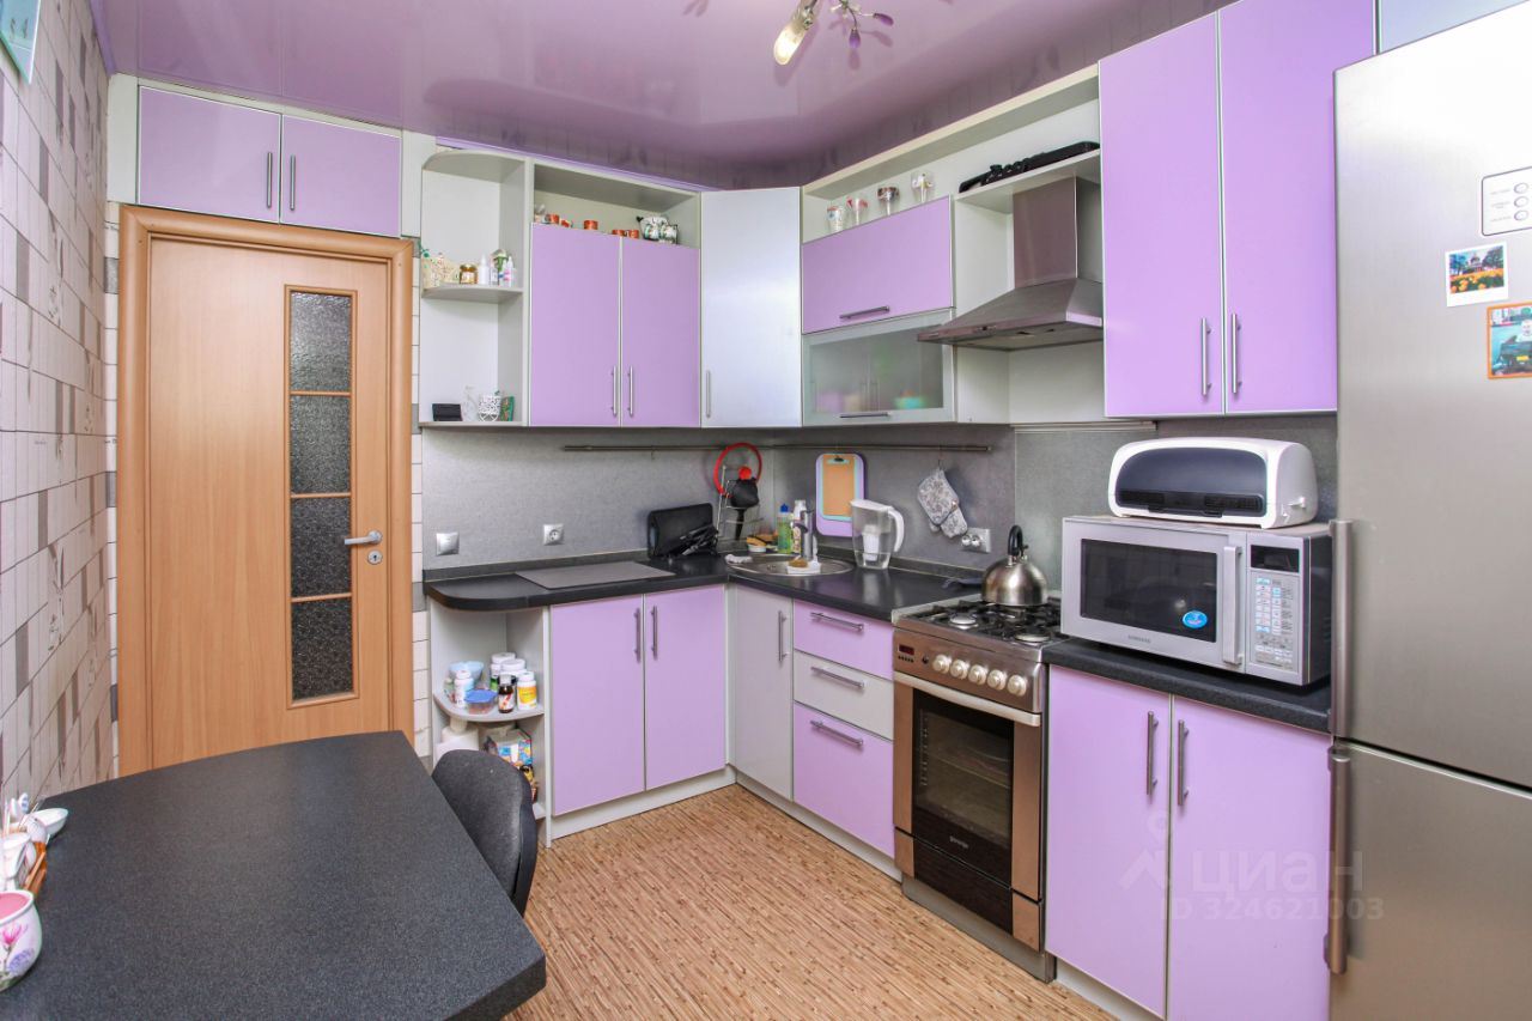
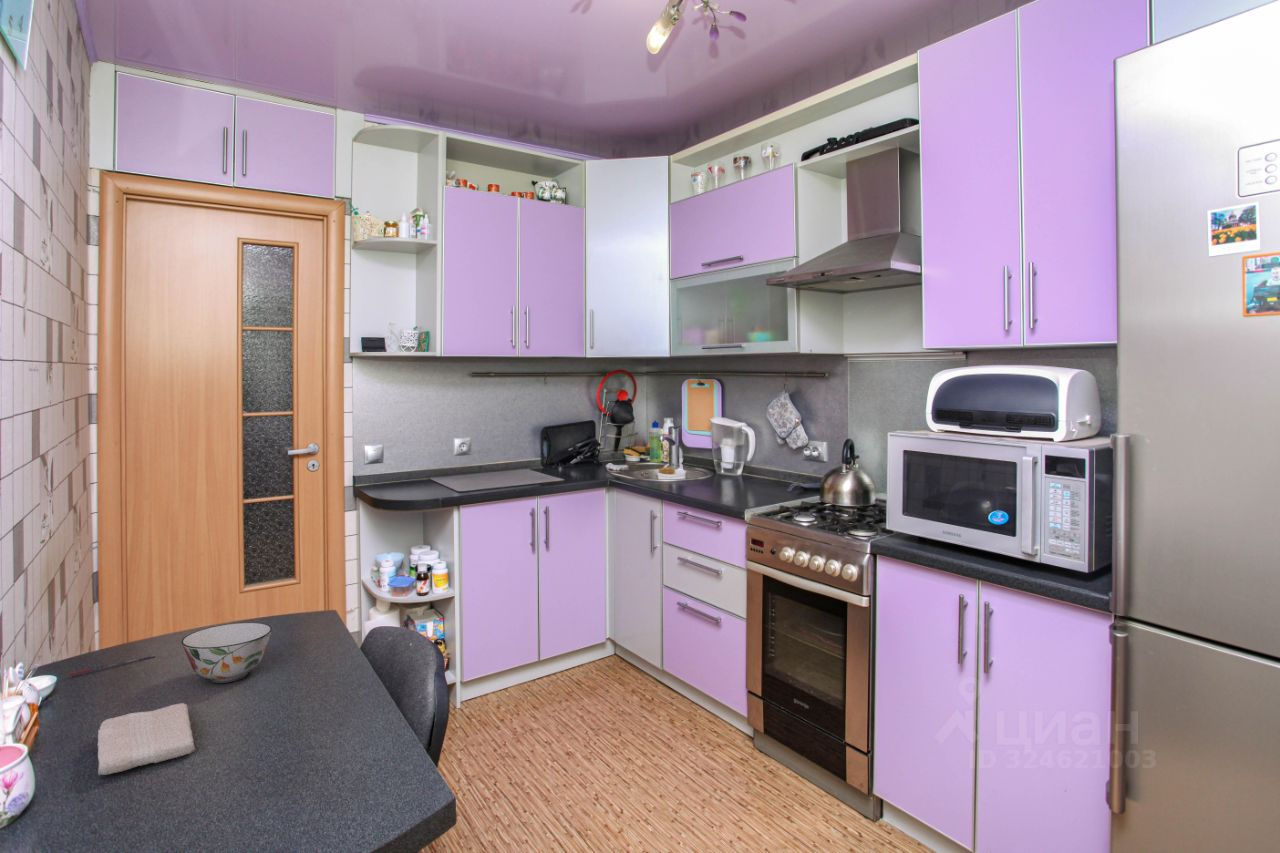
+ washcloth [97,702,196,776]
+ pen [67,655,156,676]
+ soup bowl [180,622,273,684]
